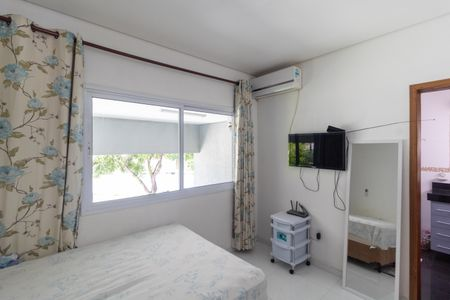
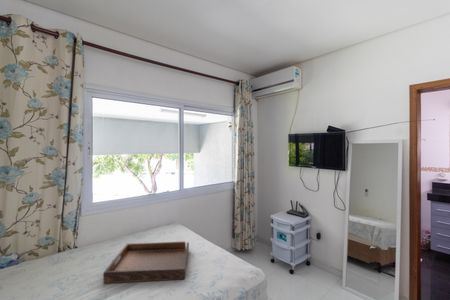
+ serving tray [102,241,190,284]
